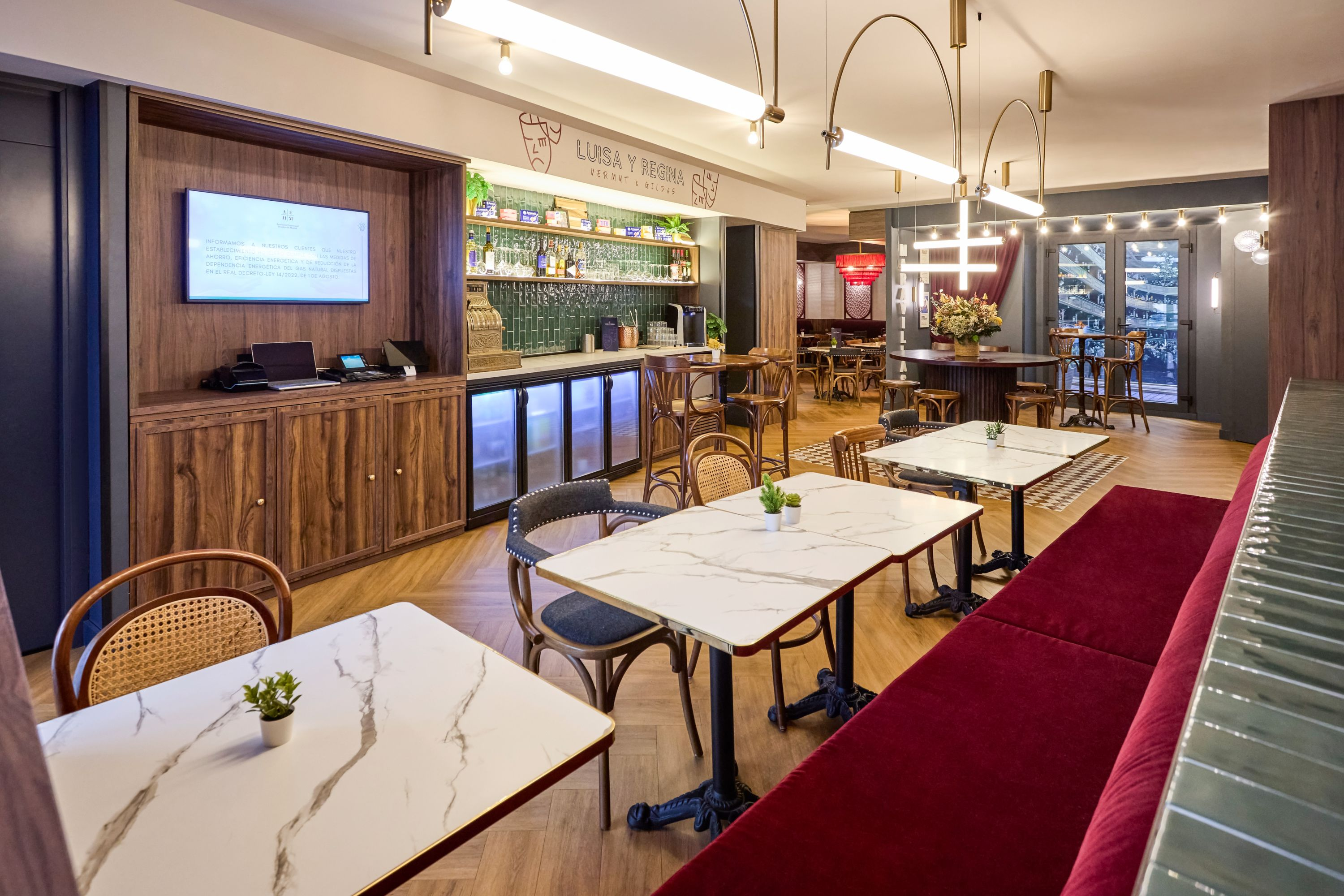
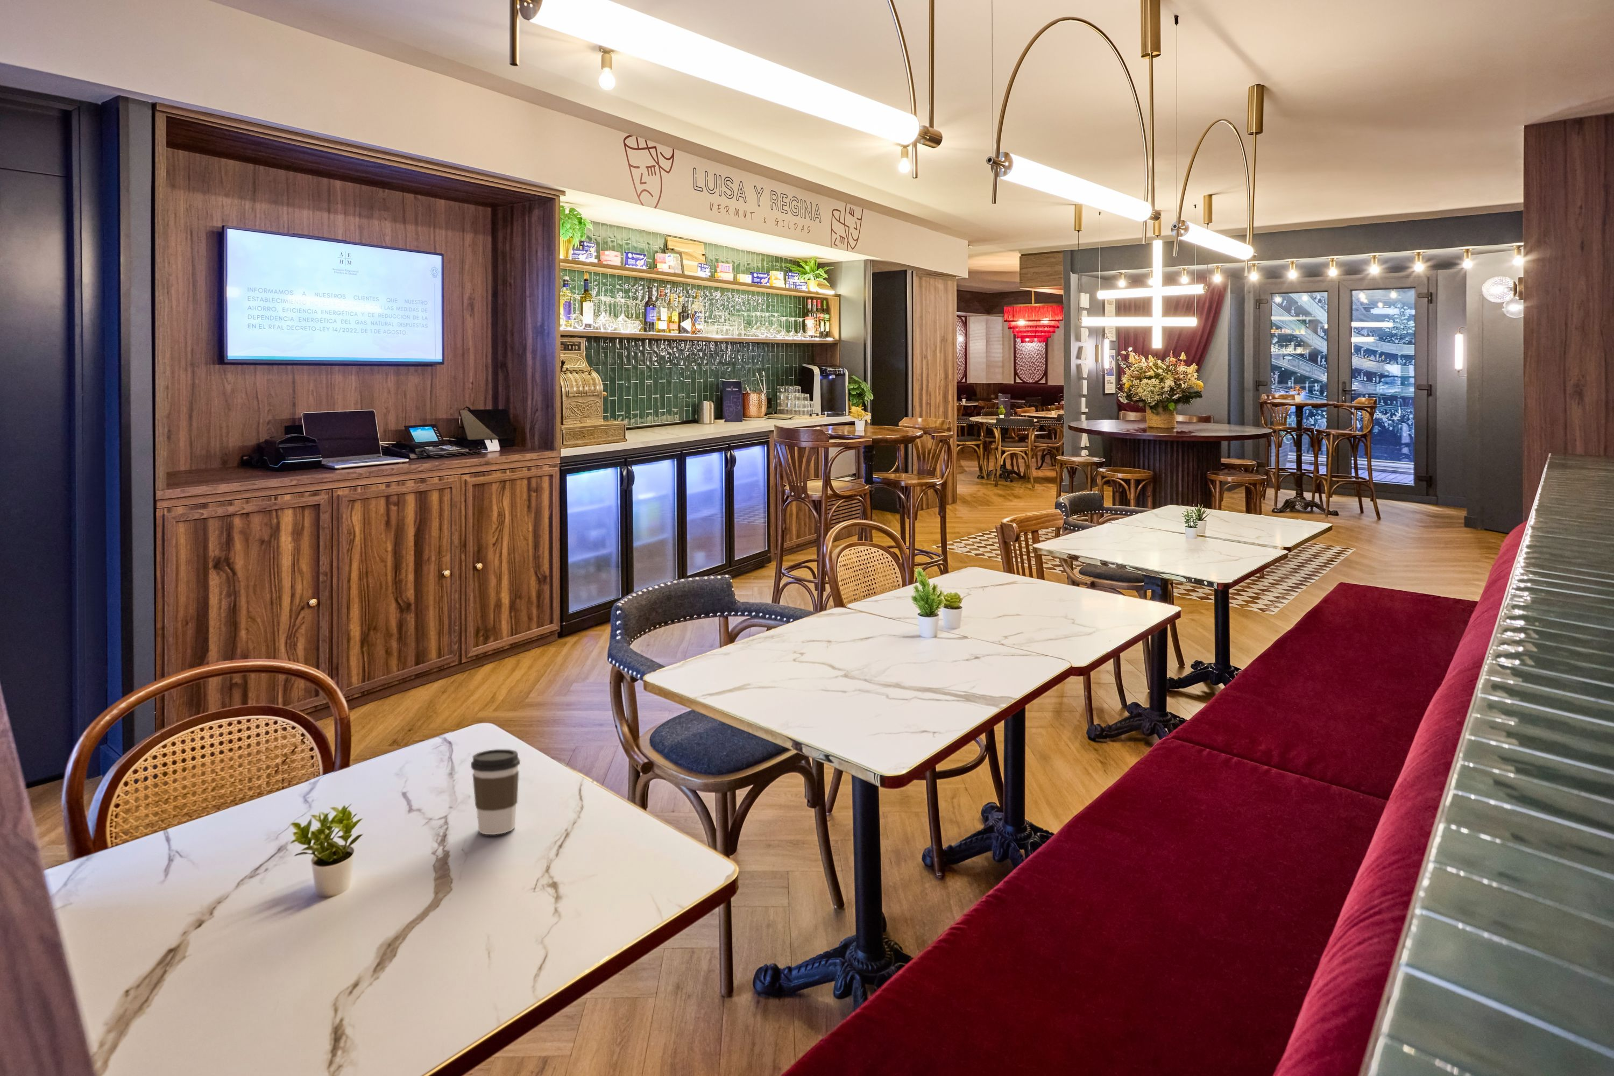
+ coffee cup [471,749,521,835]
